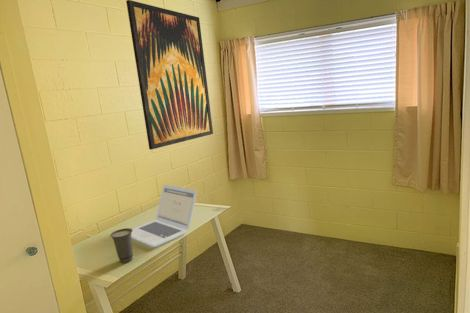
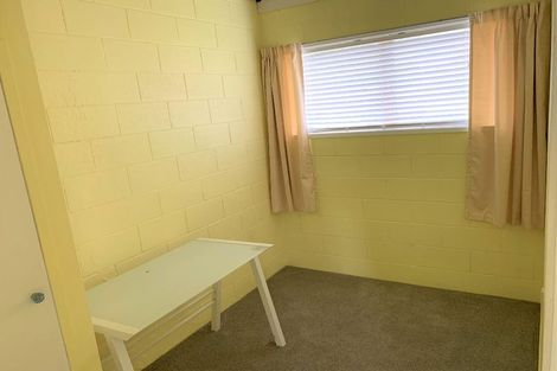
- laptop [131,184,198,248]
- wall art [125,0,214,151]
- cup [109,227,134,264]
